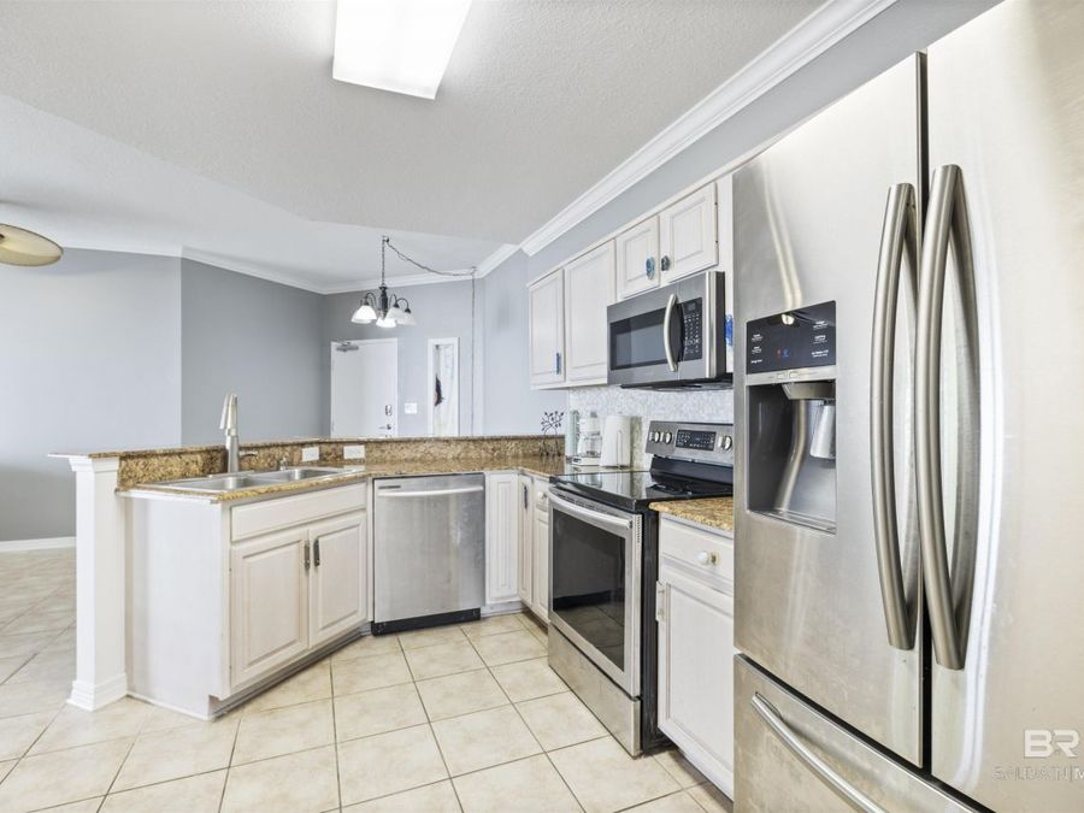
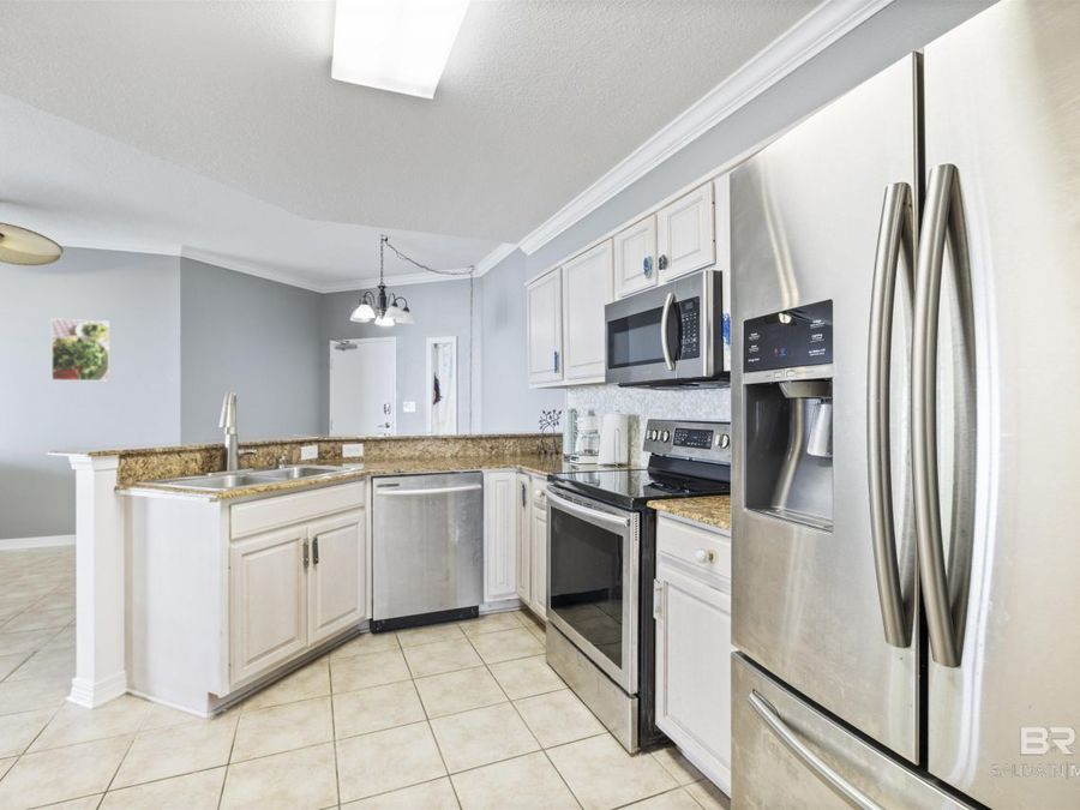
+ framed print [50,318,112,382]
